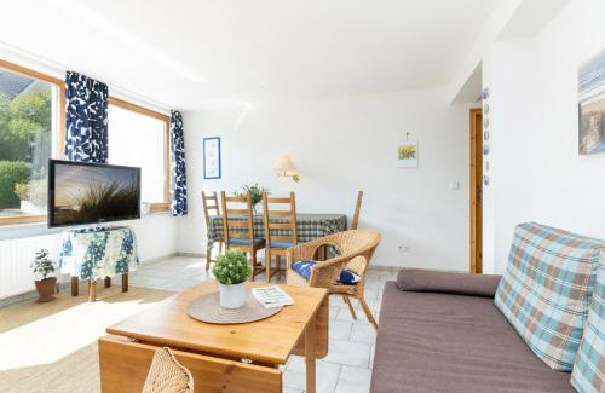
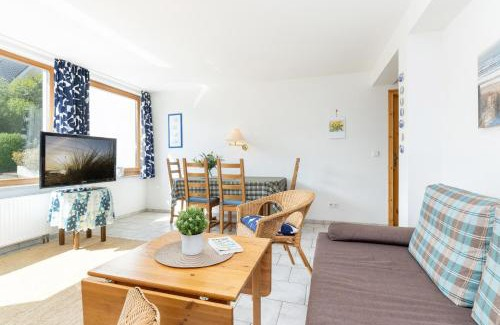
- potted plant [29,249,58,304]
